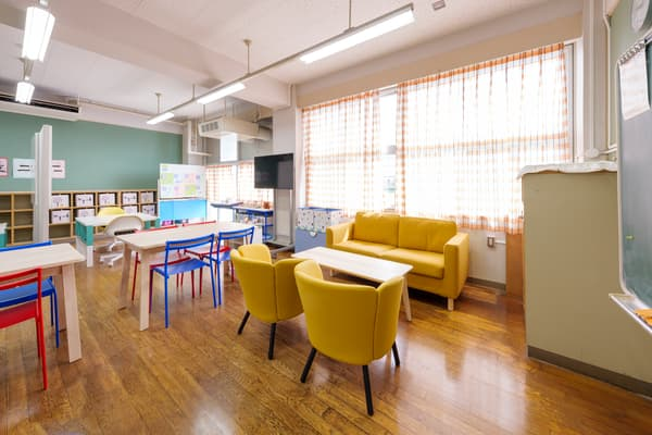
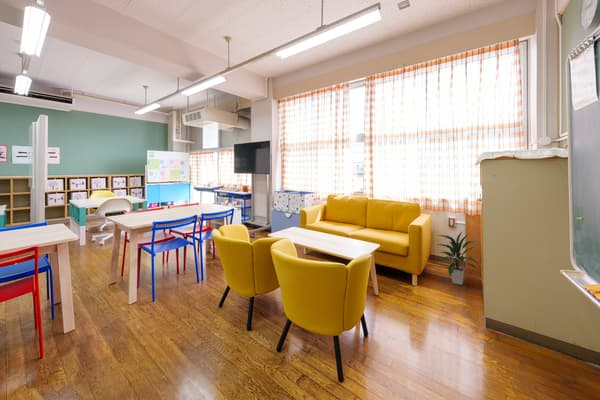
+ indoor plant [436,231,480,286]
